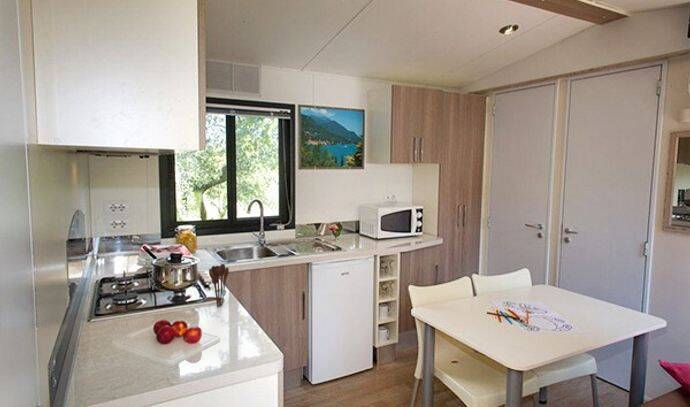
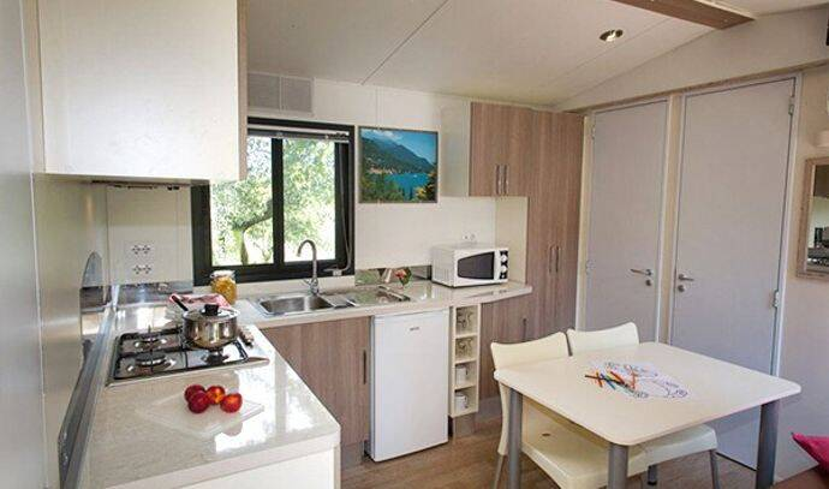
- utensil holder [208,263,230,308]
